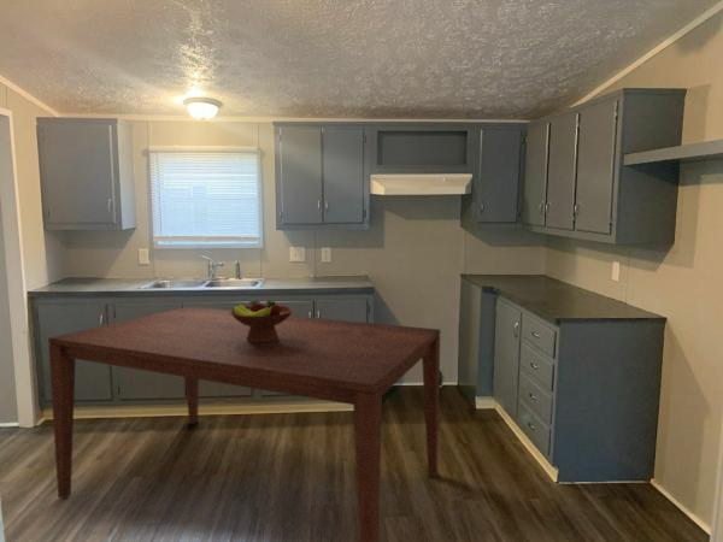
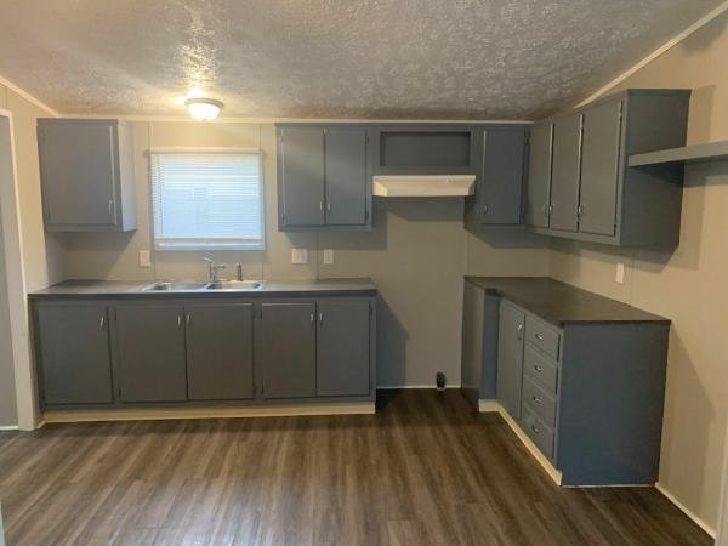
- fruit bowl [229,300,295,343]
- dining table [47,305,441,542]
